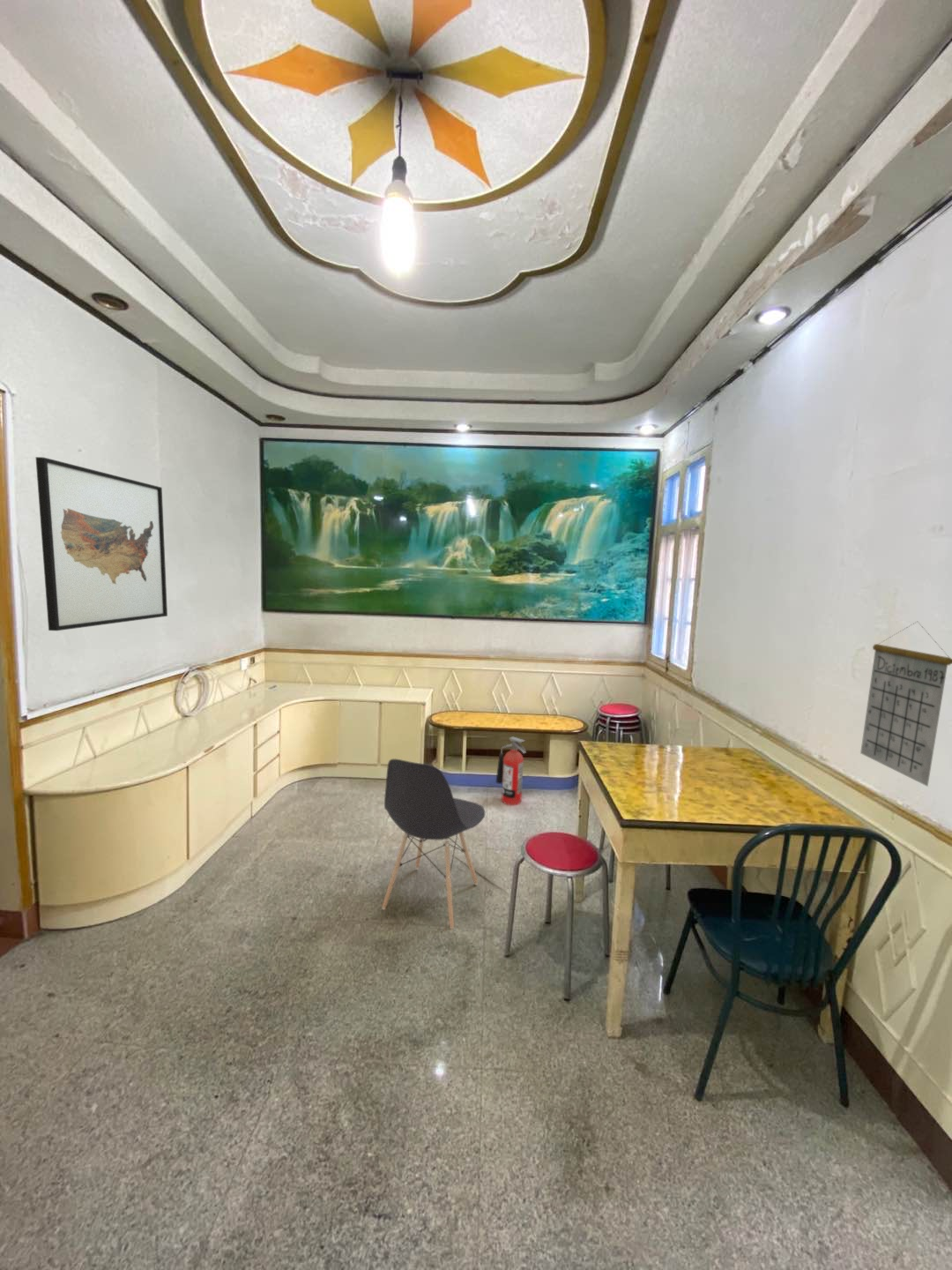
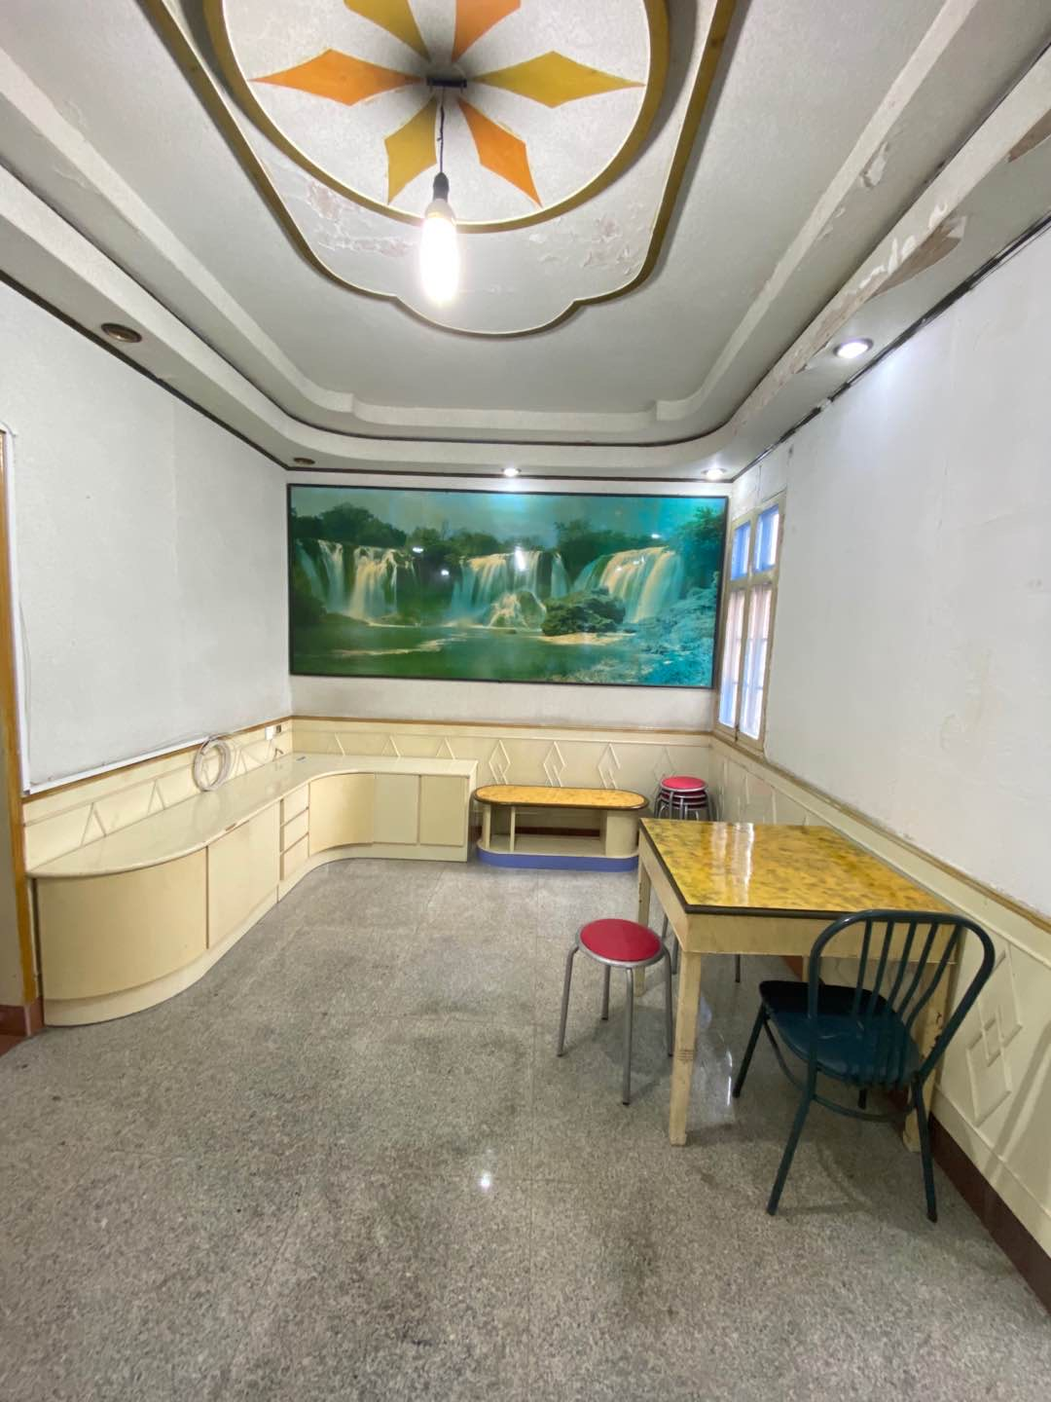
- calendar [859,621,952,788]
- wall art [35,456,168,631]
- chair [381,758,486,930]
- fire extinguisher [495,736,527,806]
